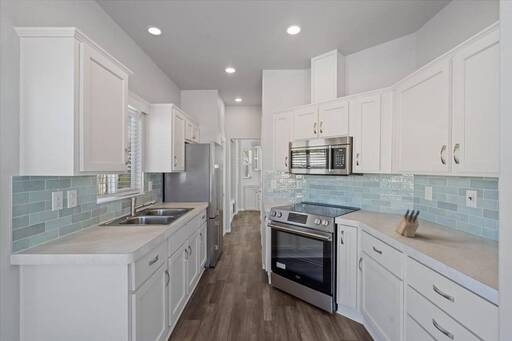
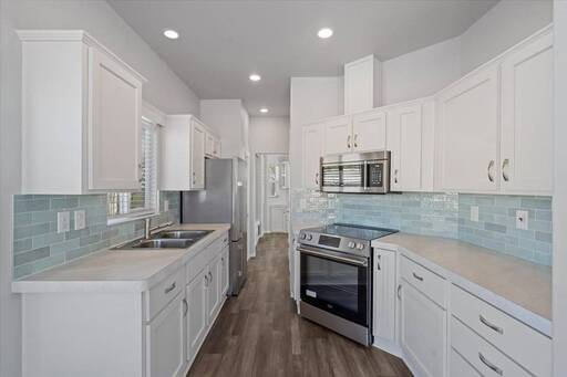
- knife block [394,208,421,238]
